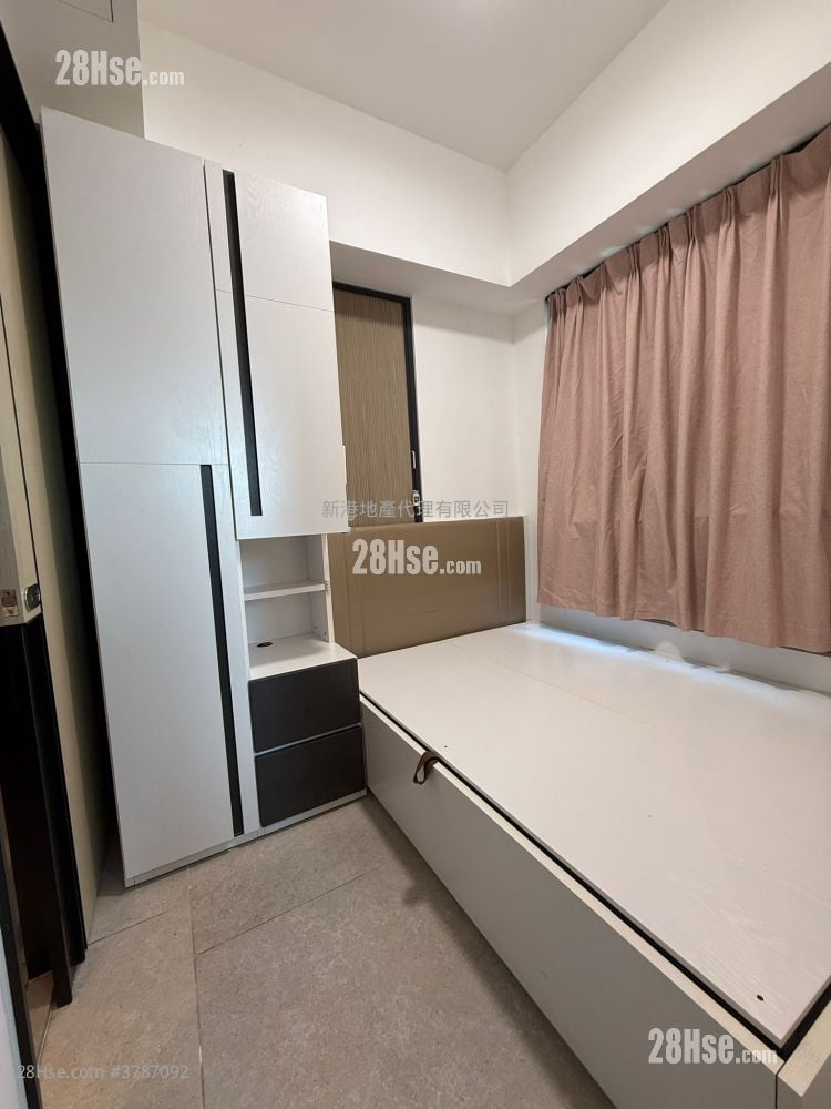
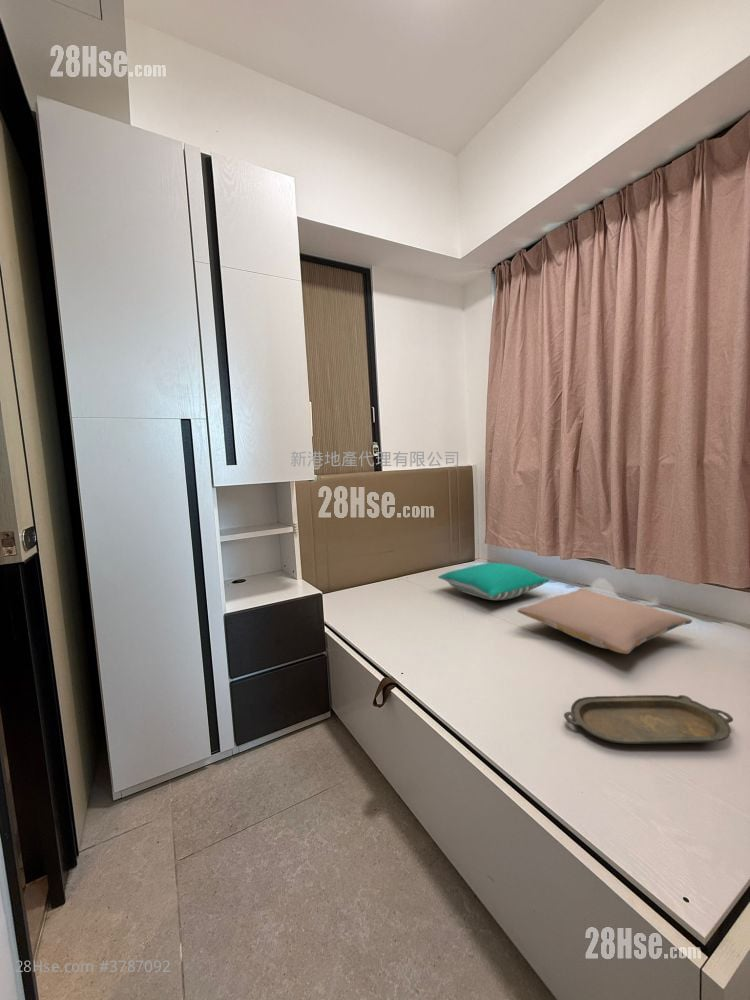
+ pillow [437,562,550,601]
+ pillow [516,588,693,655]
+ serving tray [563,694,734,745]
